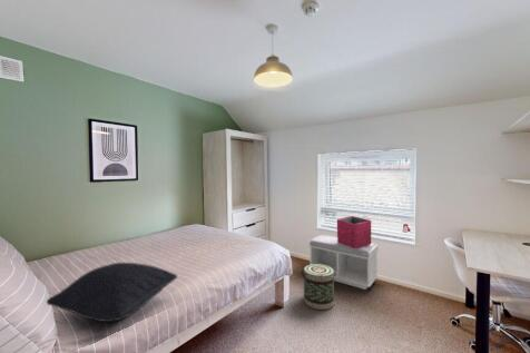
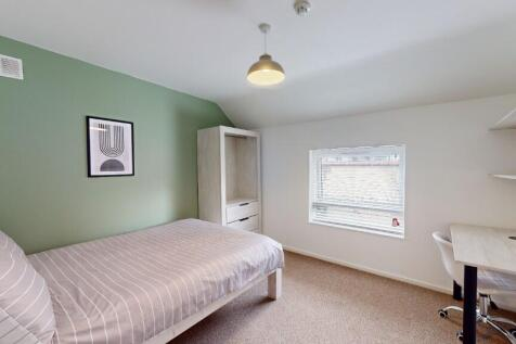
- basket [302,264,336,311]
- bench [308,234,379,291]
- storage bin [336,215,372,248]
- pillow [46,262,178,323]
